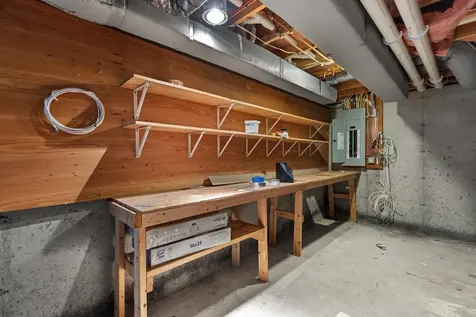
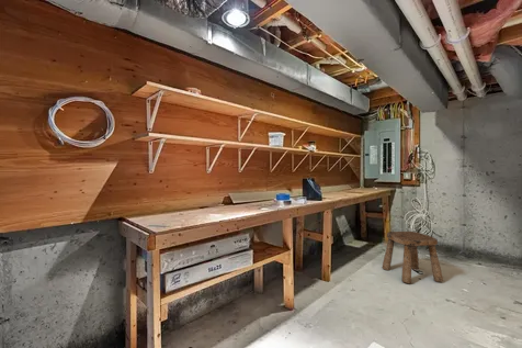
+ stool [381,231,444,284]
